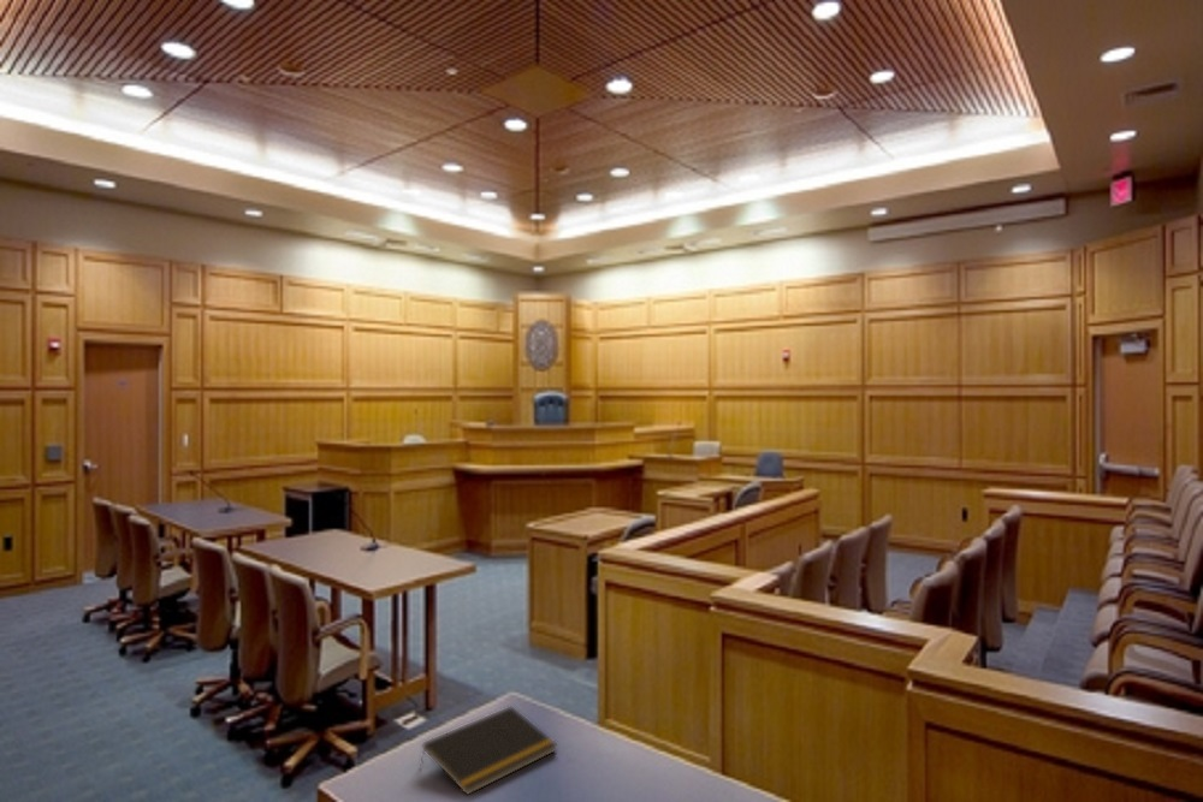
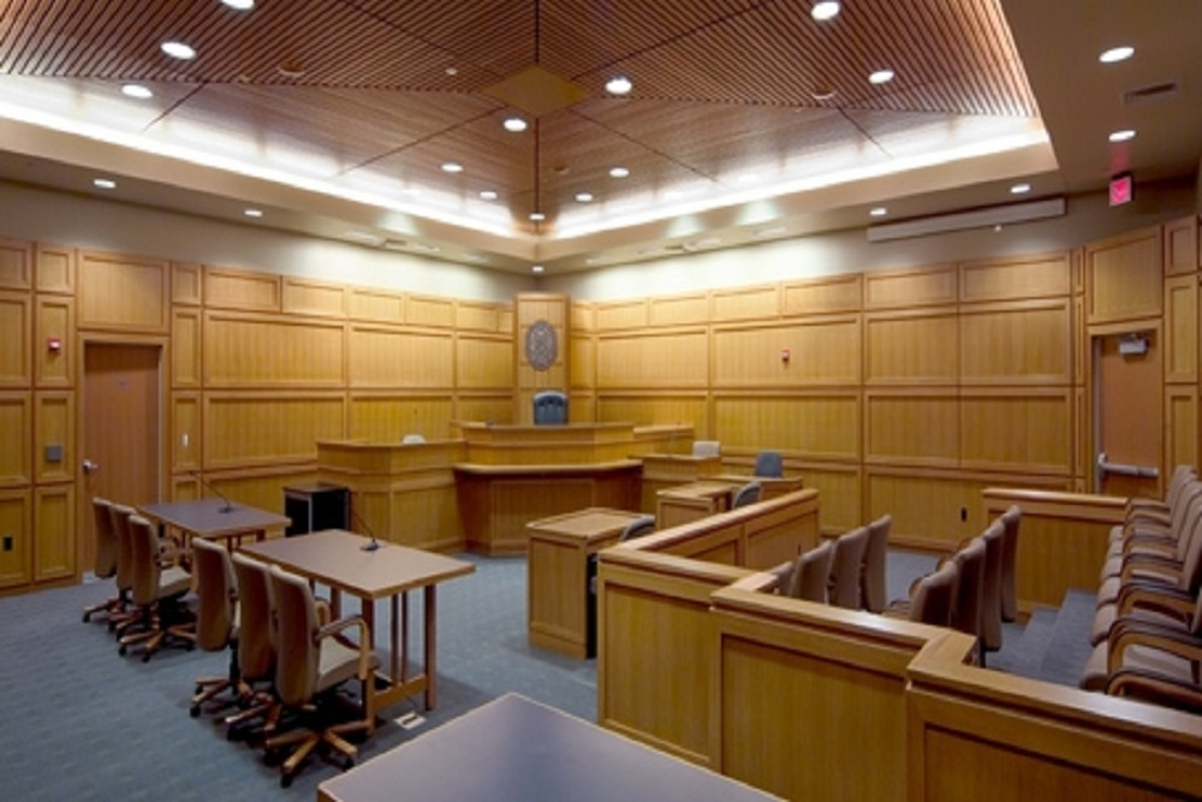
- notepad [420,706,558,796]
